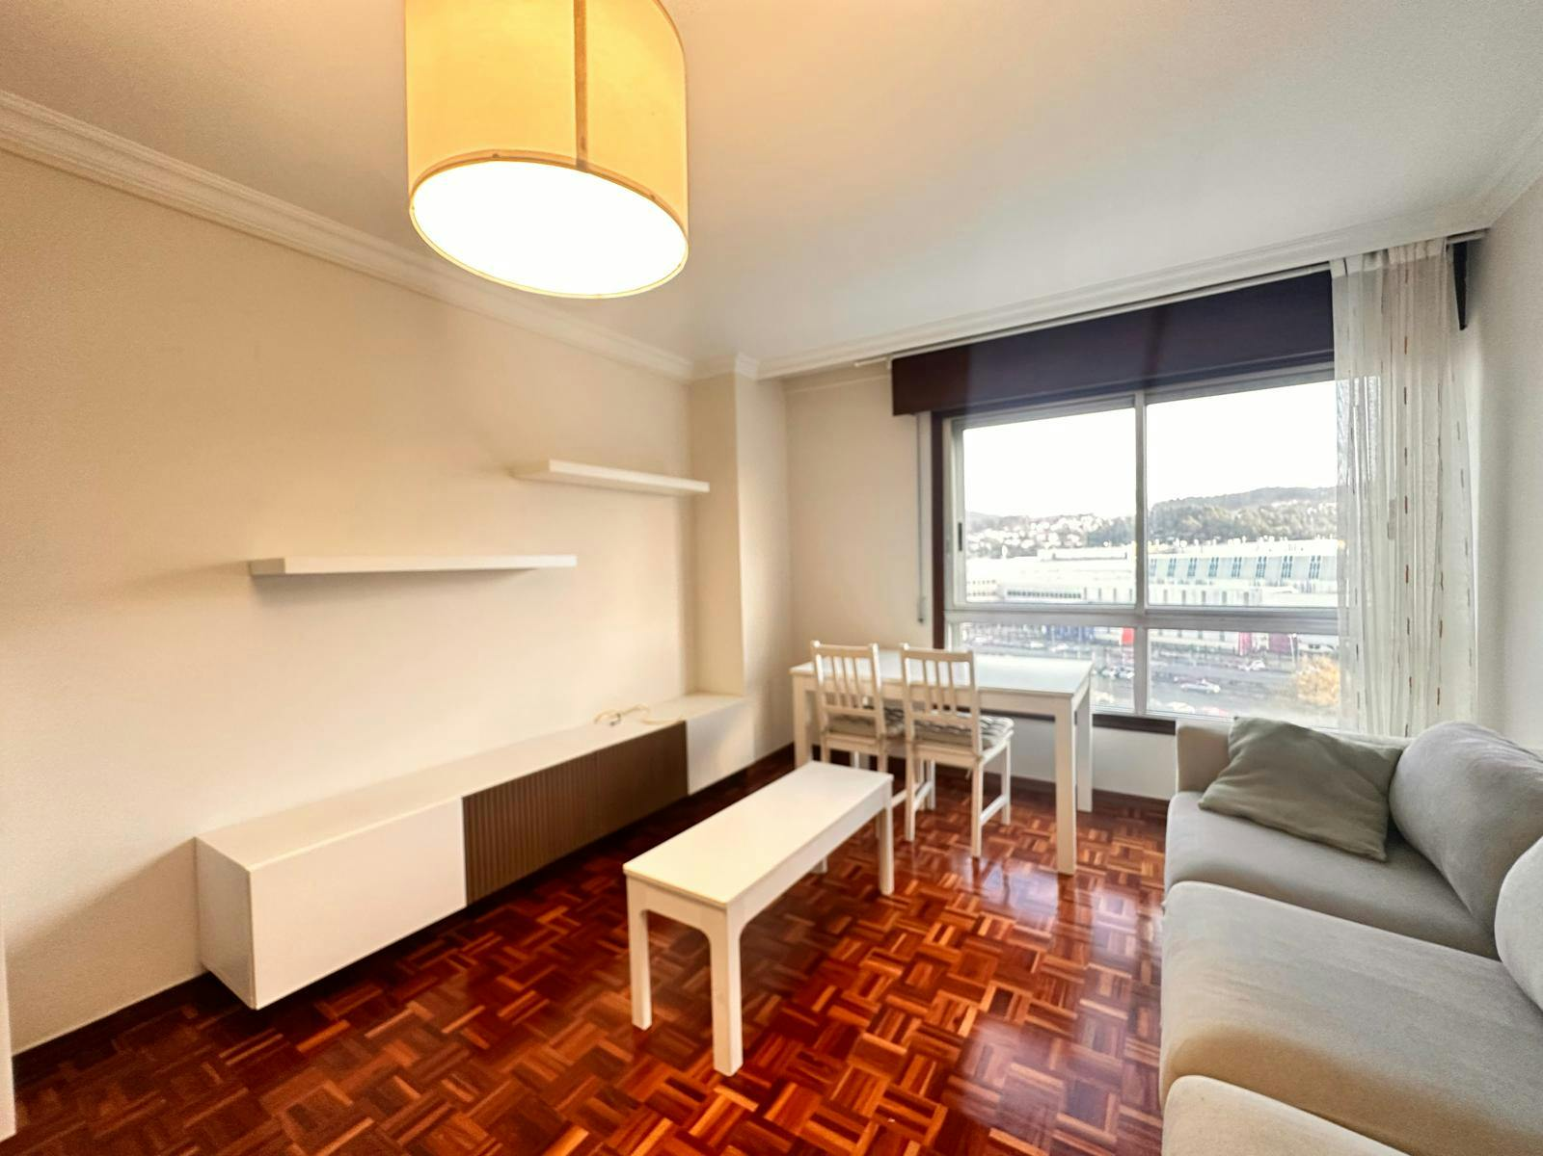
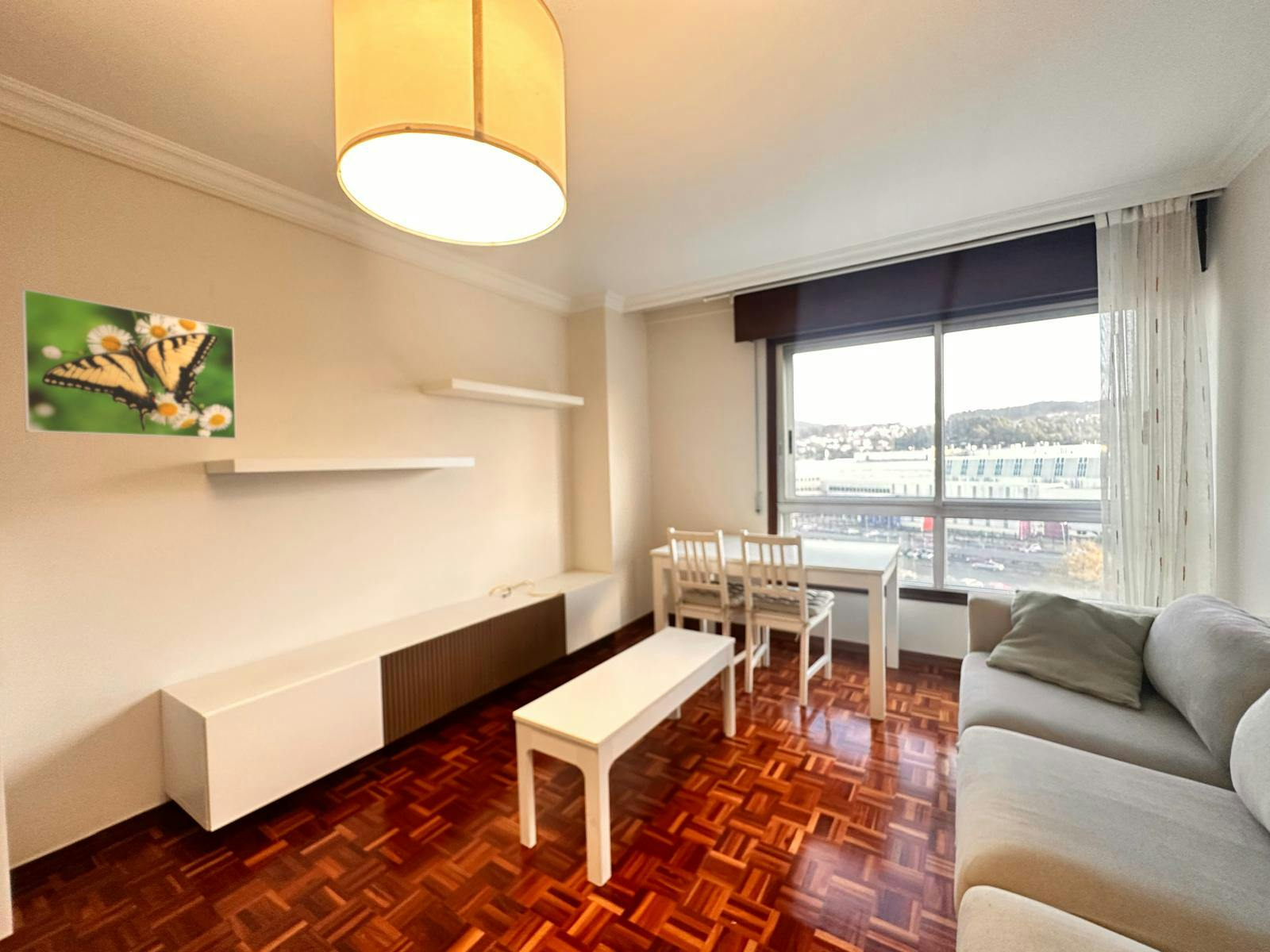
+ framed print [21,288,237,440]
